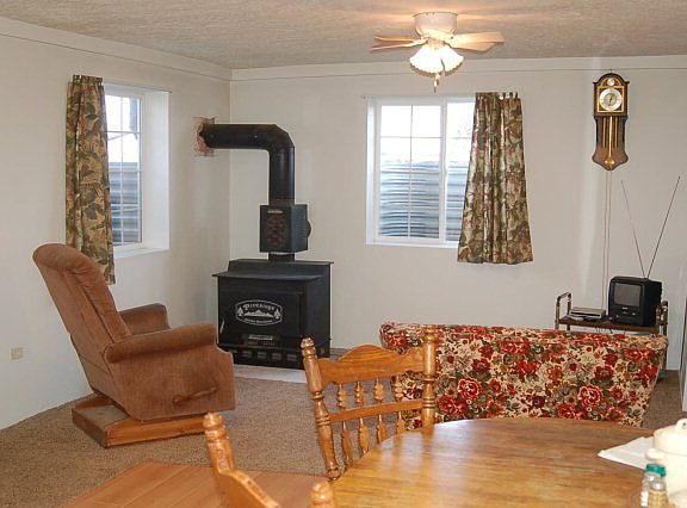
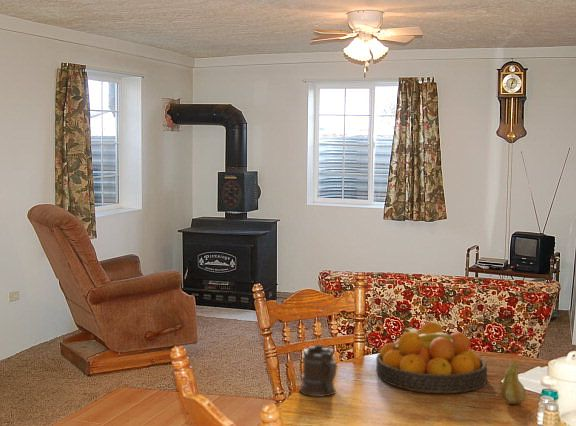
+ mug [298,343,338,398]
+ fruit bowl [375,321,488,394]
+ fruit [500,361,527,405]
